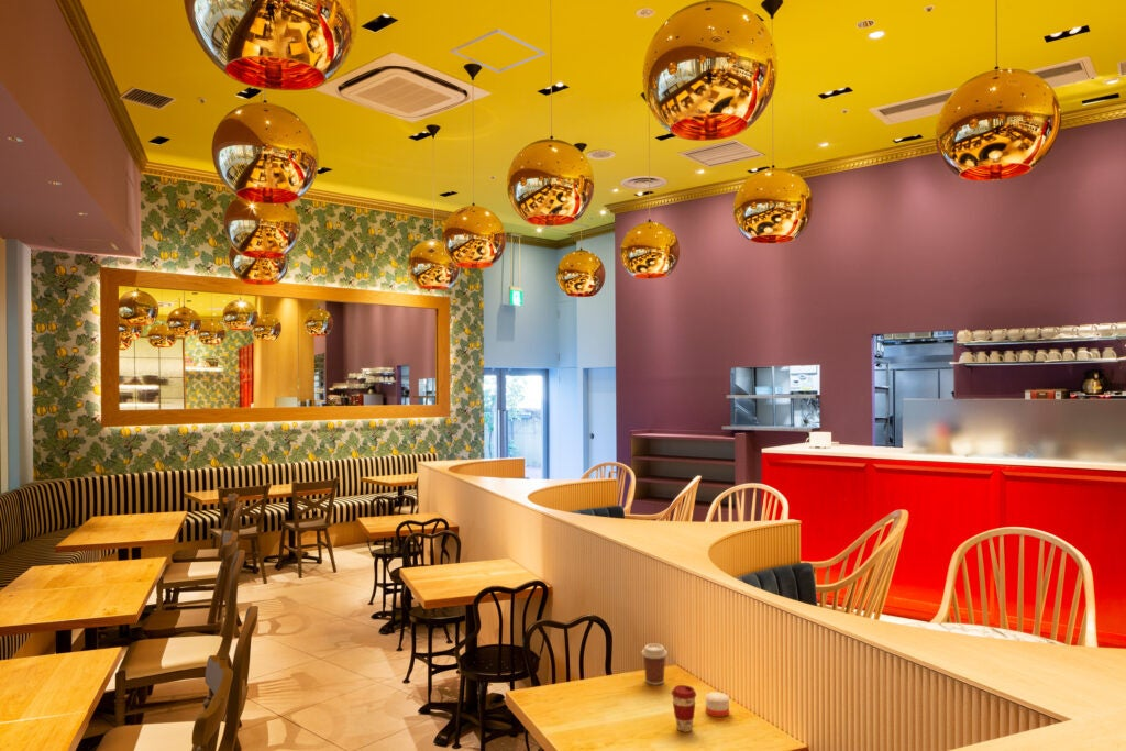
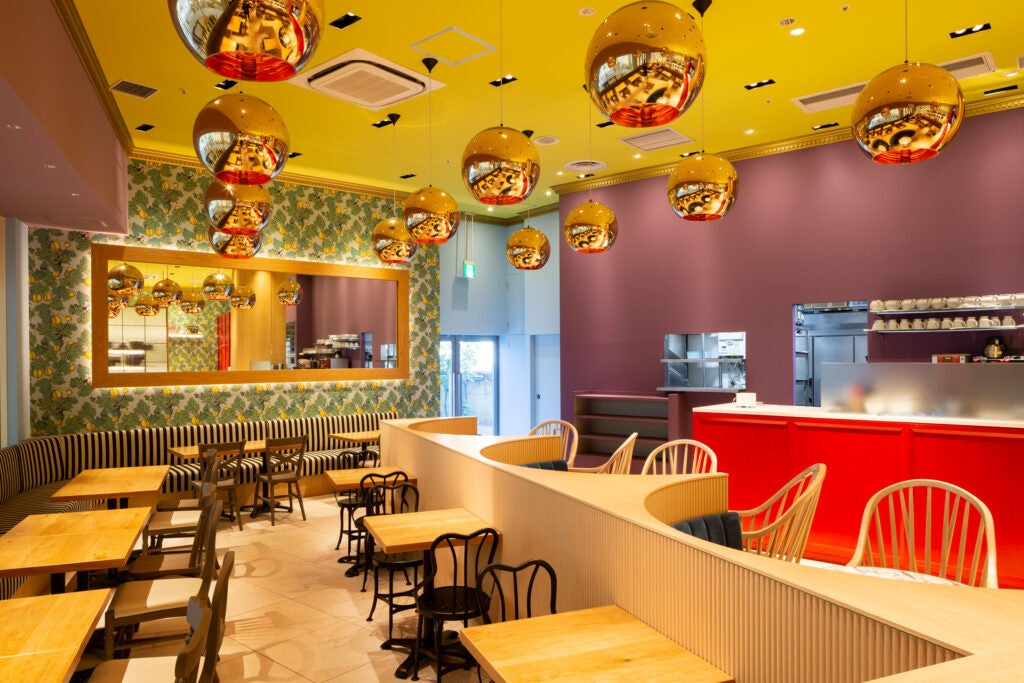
- coffee cup [640,642,669,686]
- candle [705,688,730,718]
- coffee cup [671,684,697,733]
